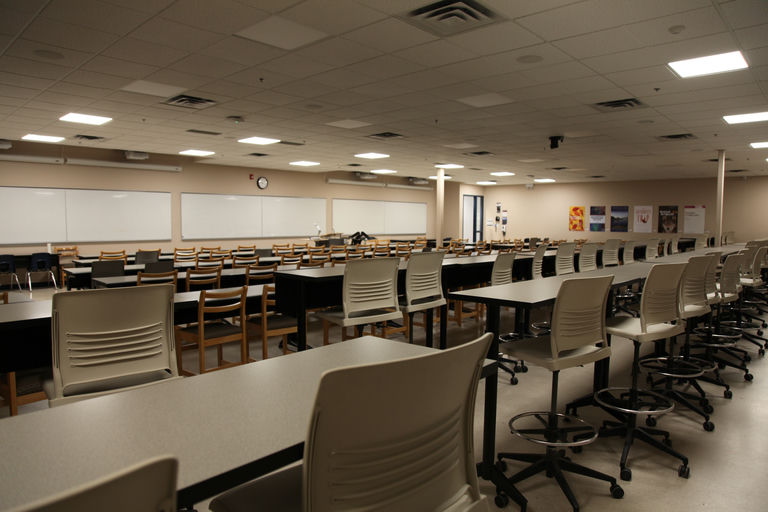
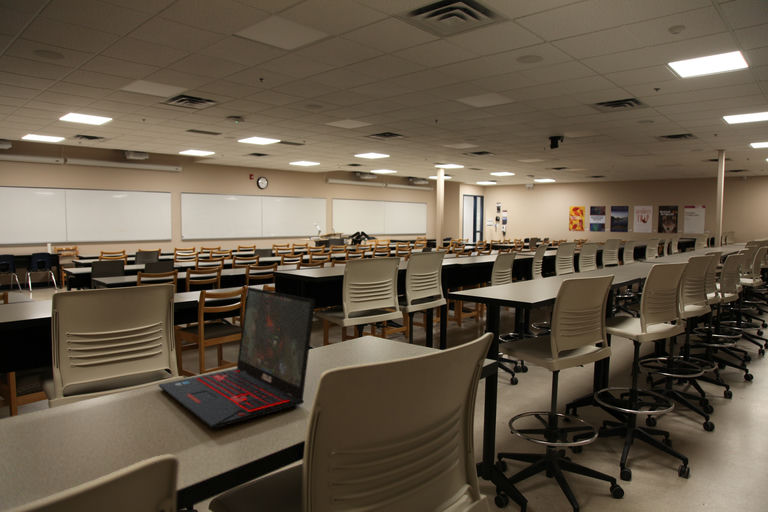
+ laptop [158,286,316,429]
